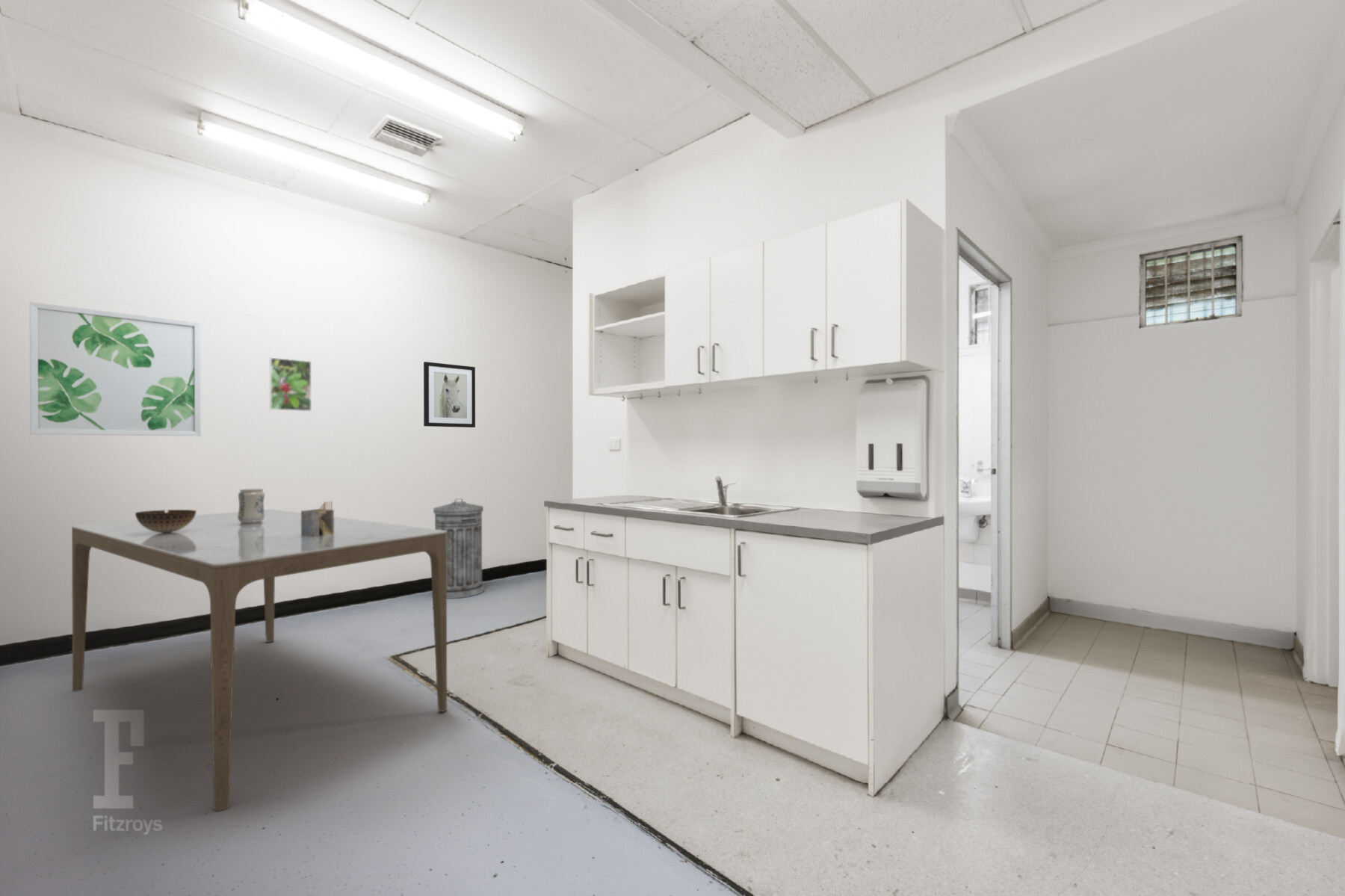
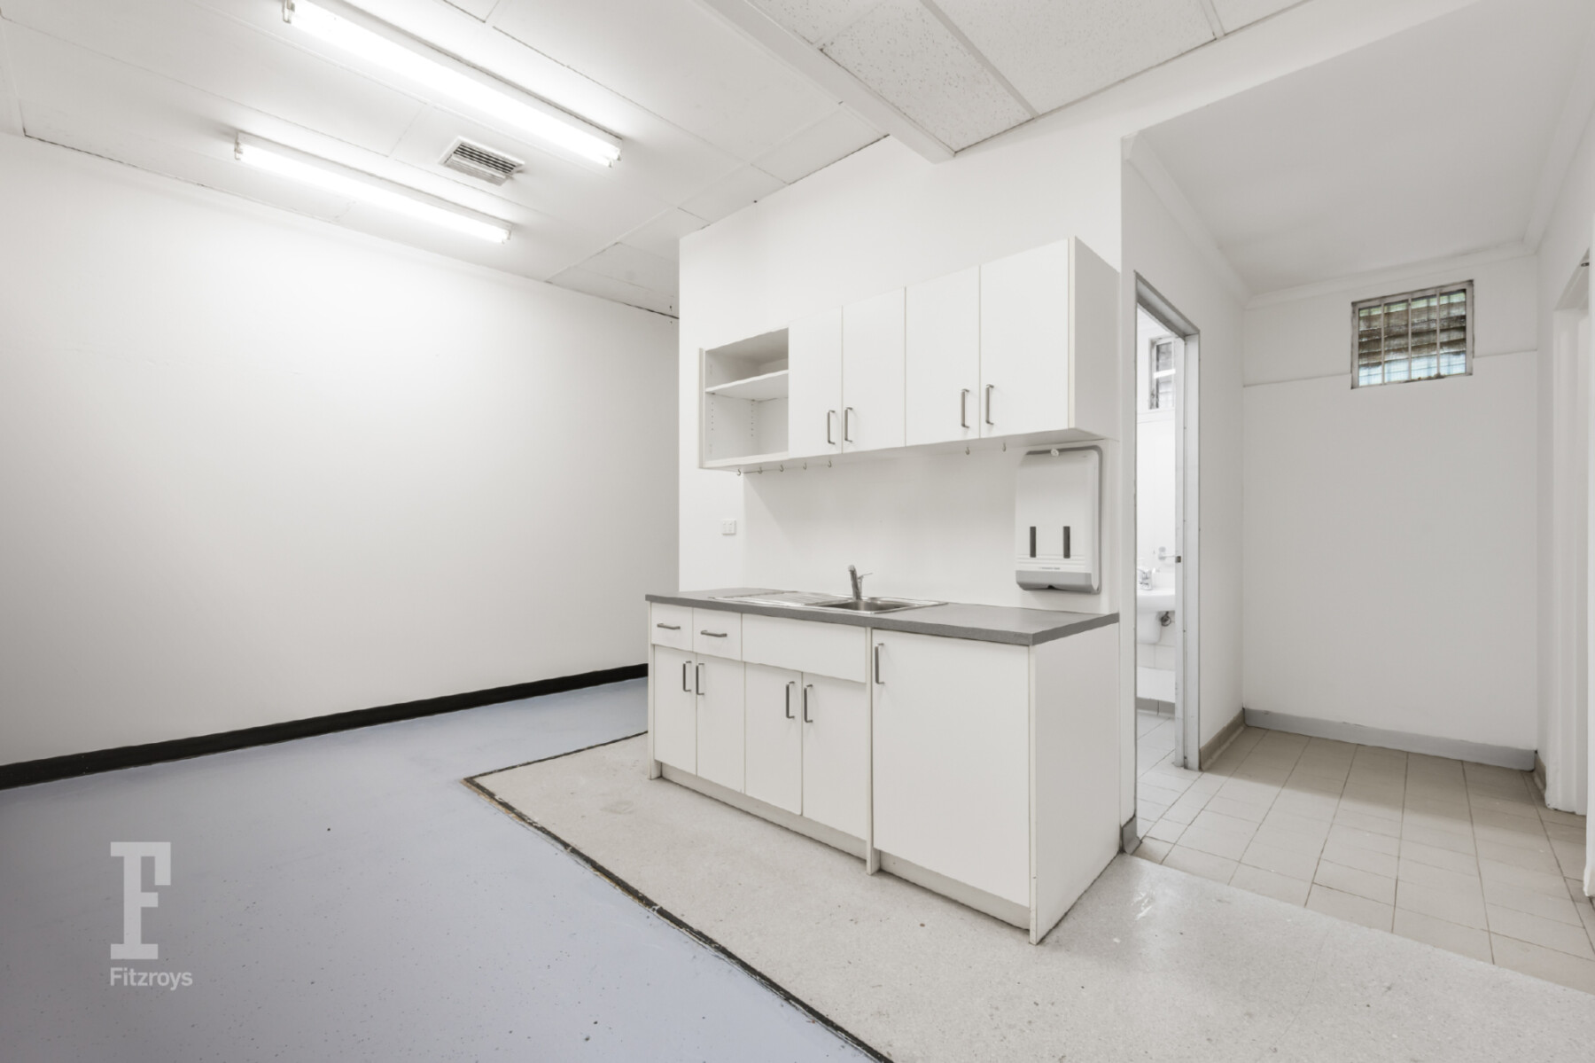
- wall art [29,301,201,436]
- trash can [433,498,485,599]
- vase [238,488,265,525]
- dining table [71,509,448,812]
- bowl [134,509,197,533]
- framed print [269,356,312,412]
- wall art [423,361,476,428]
- napkin holder [300,501,335,537]
